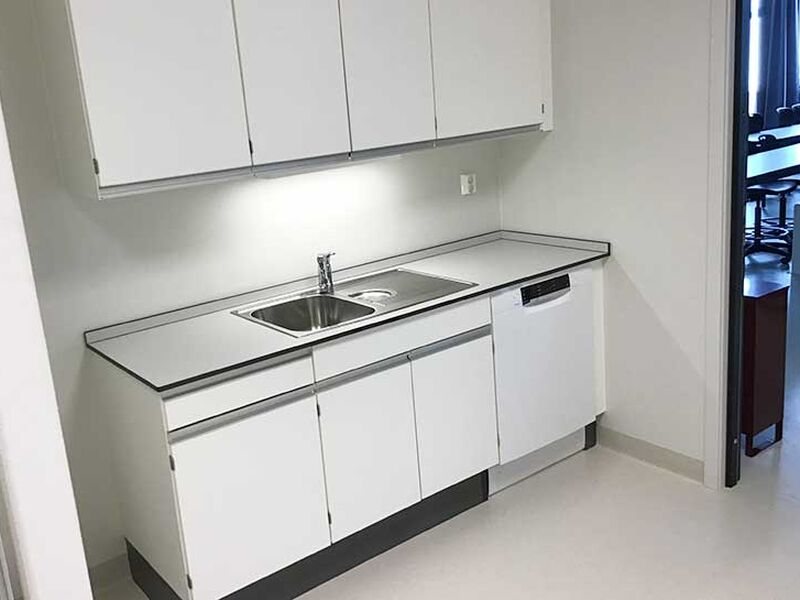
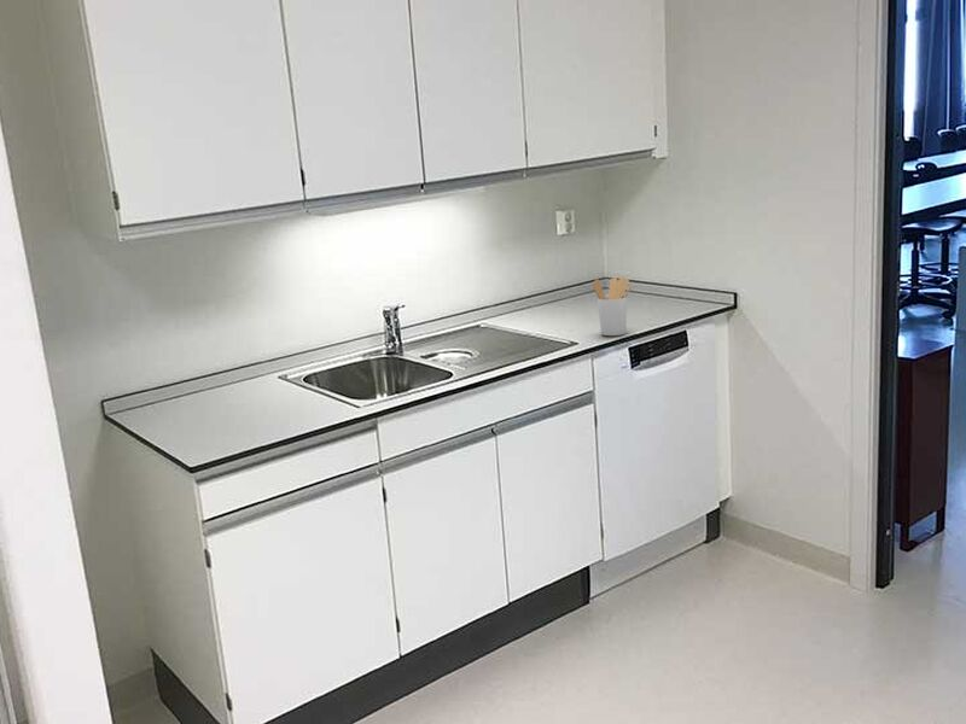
+ utensil holder [592,276,634,337]
